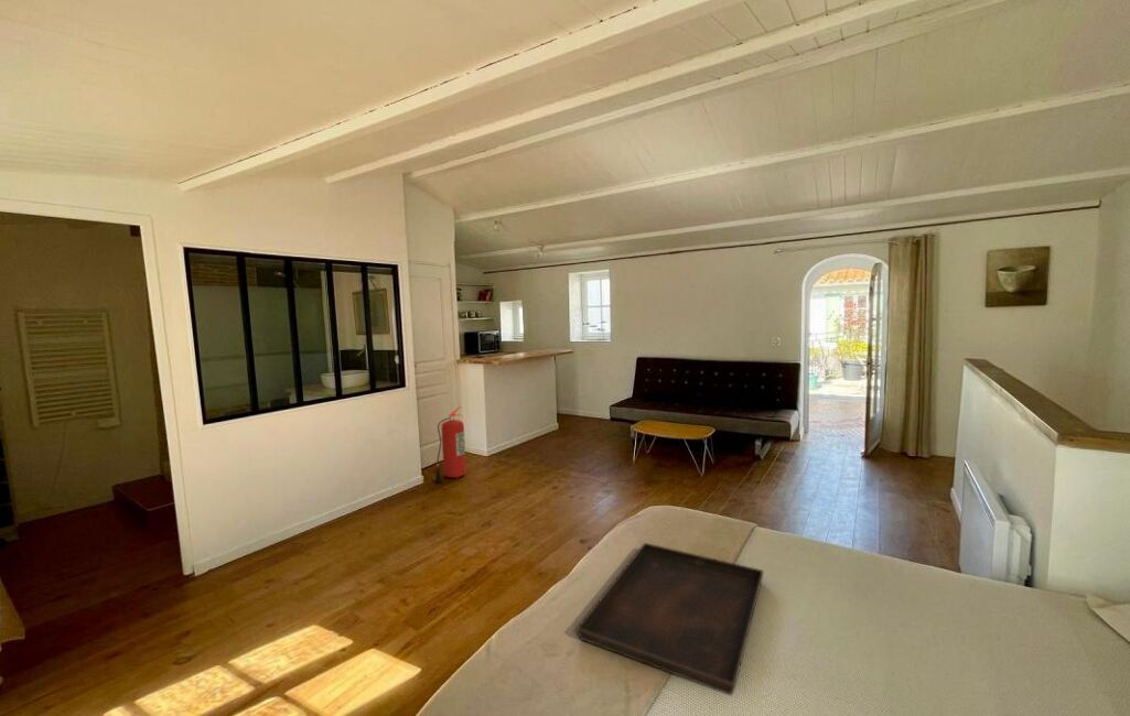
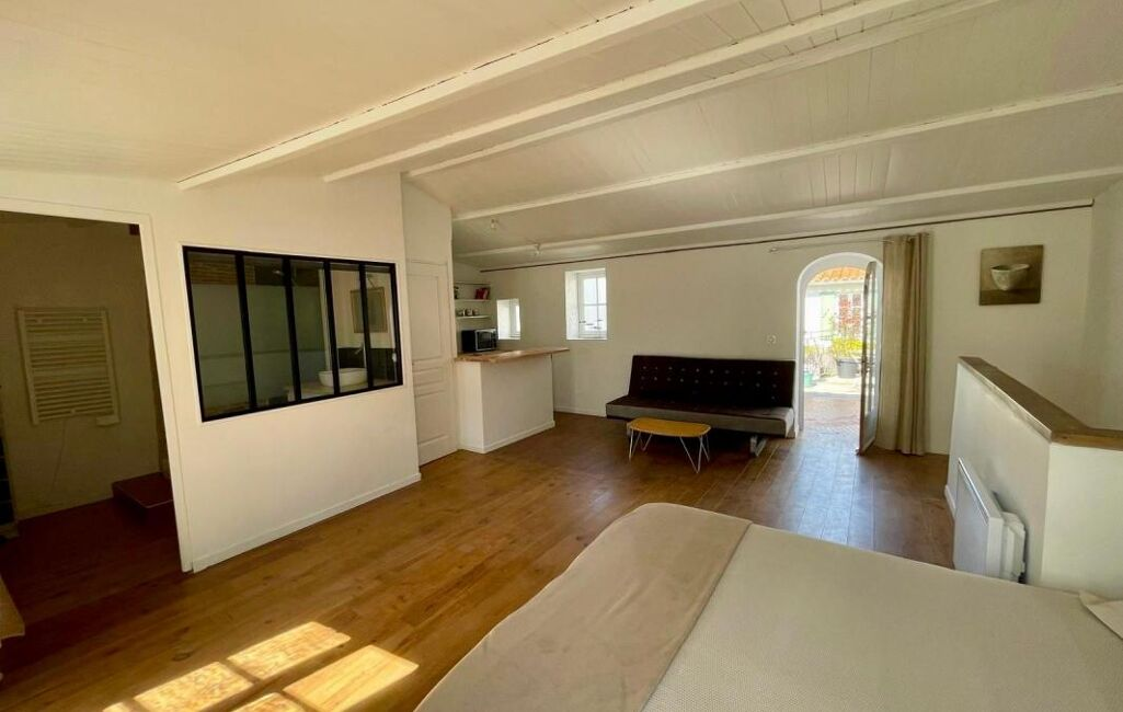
- serving tray [575,542,764,696]
- fire extinguisher [434,405,467,485]
